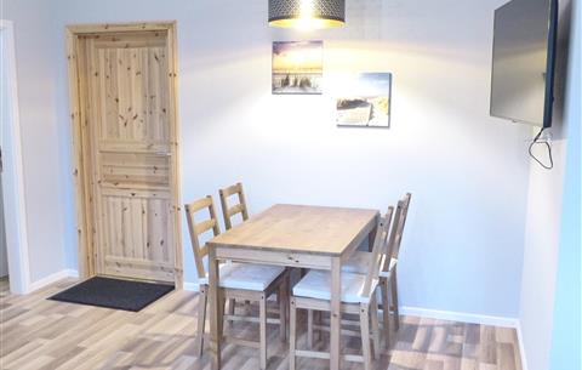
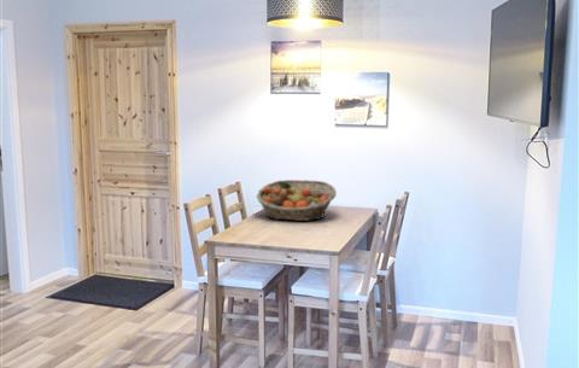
+ fruit basket [256,179,338,222]
